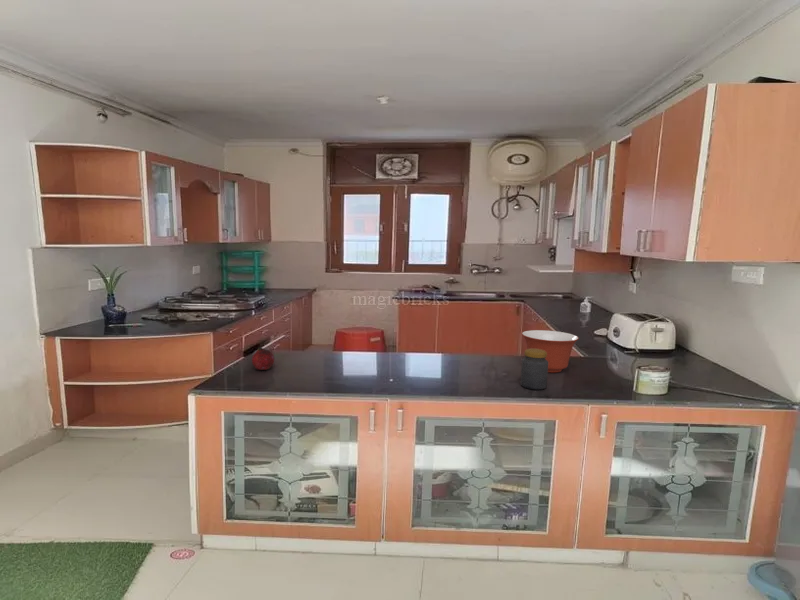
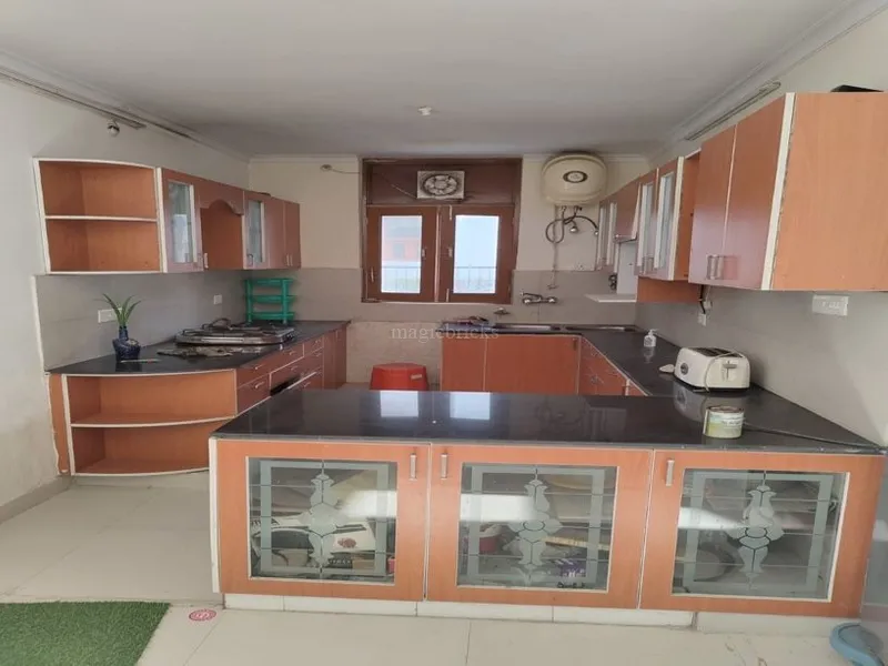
- fruit [251,346,275,371]
- mixing bowl [521,329,580,373]
- jar [520,348,549,391]
